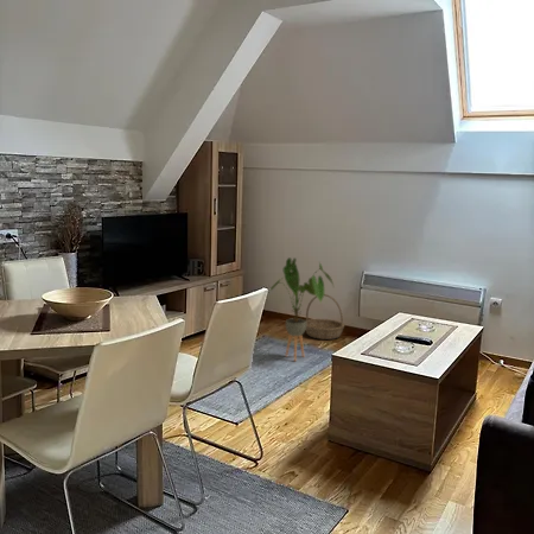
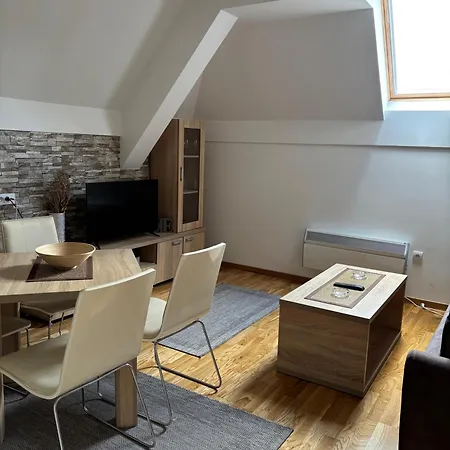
- house plant [269,256,335,362]
- basket [305,293,345,341]
